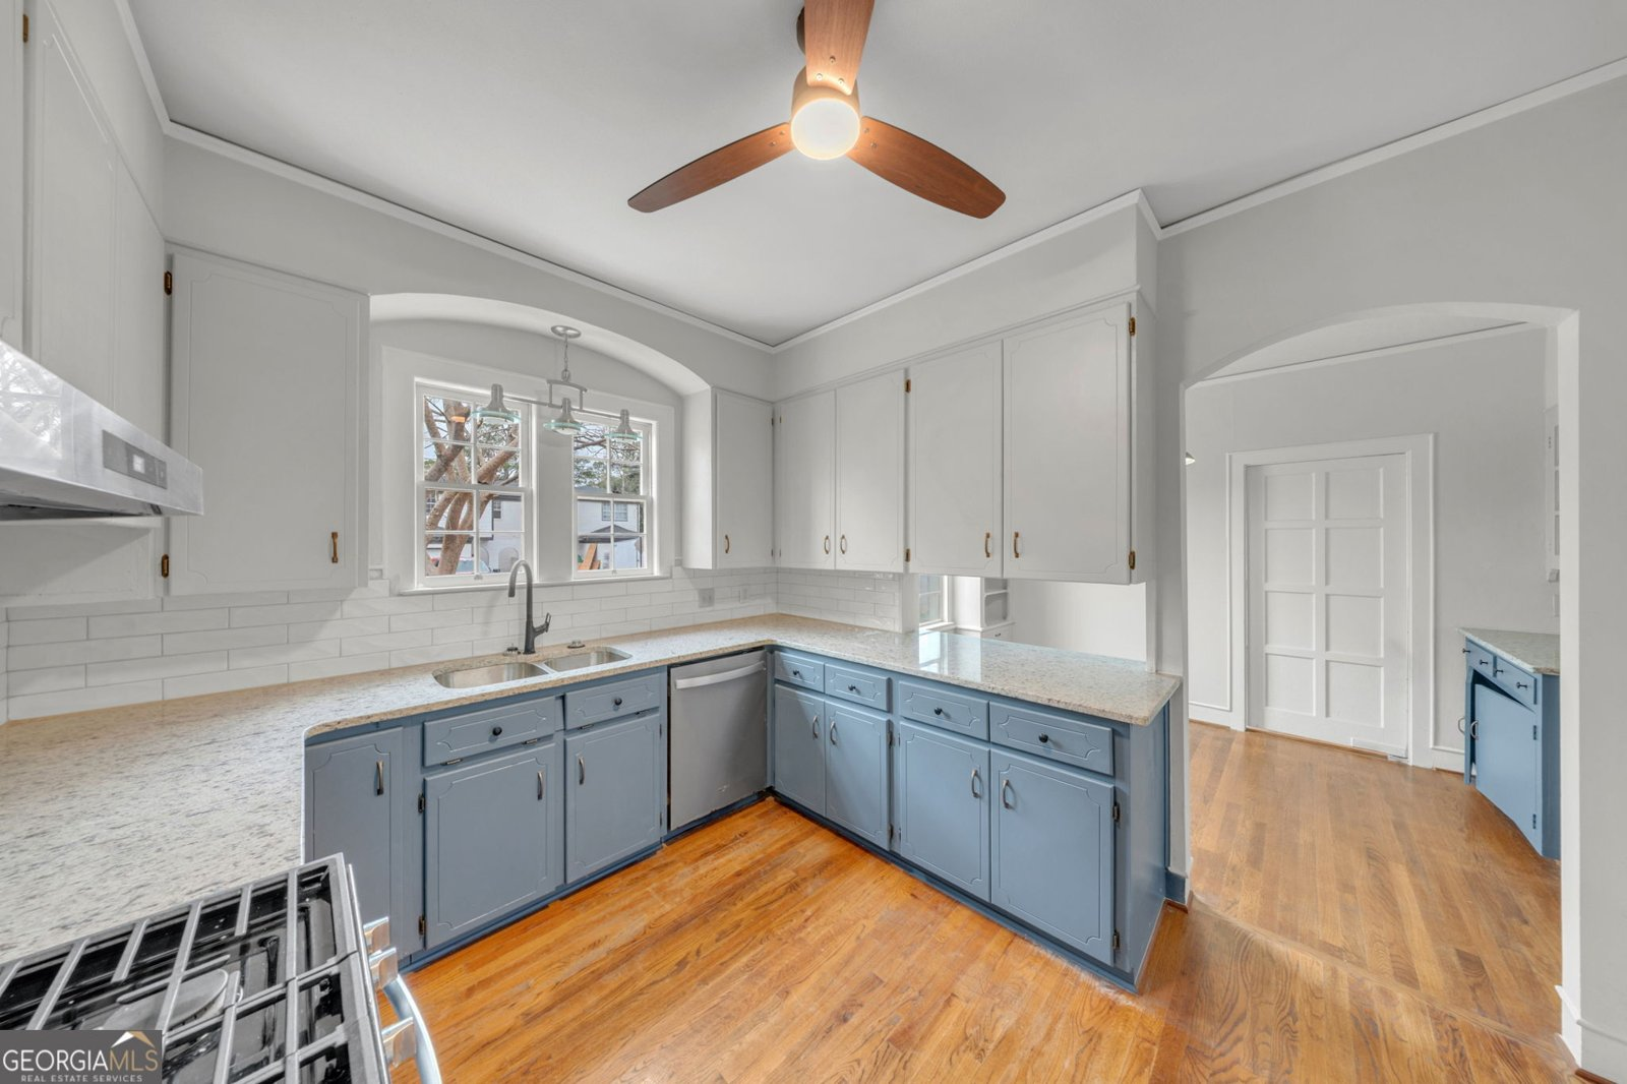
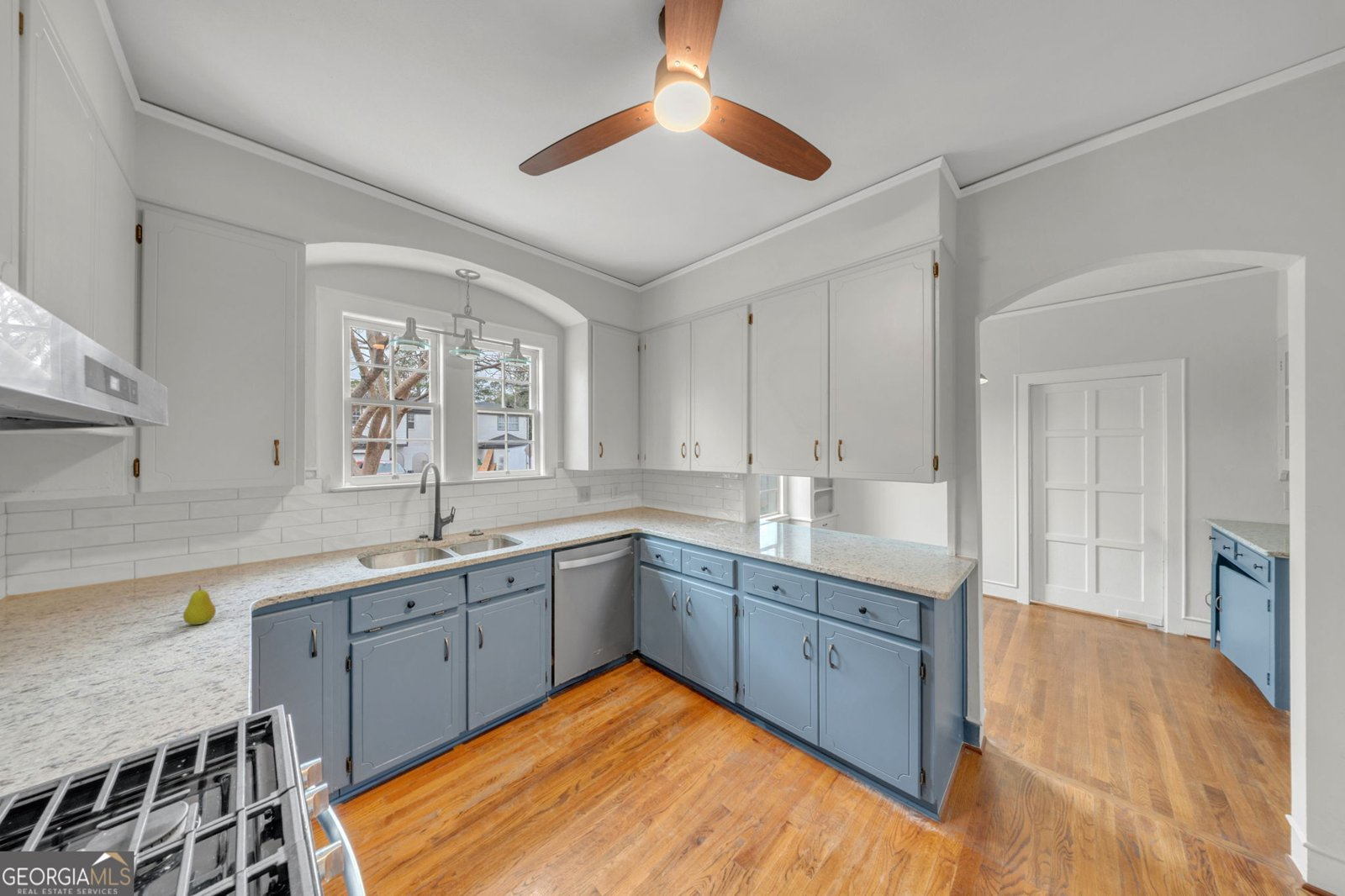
+ fruit [182,584,217,625]
